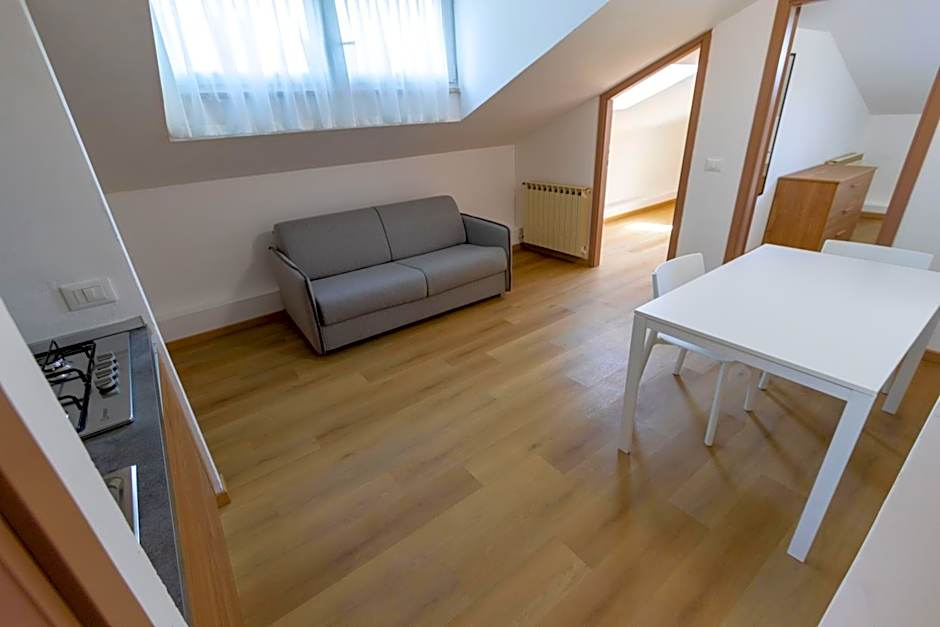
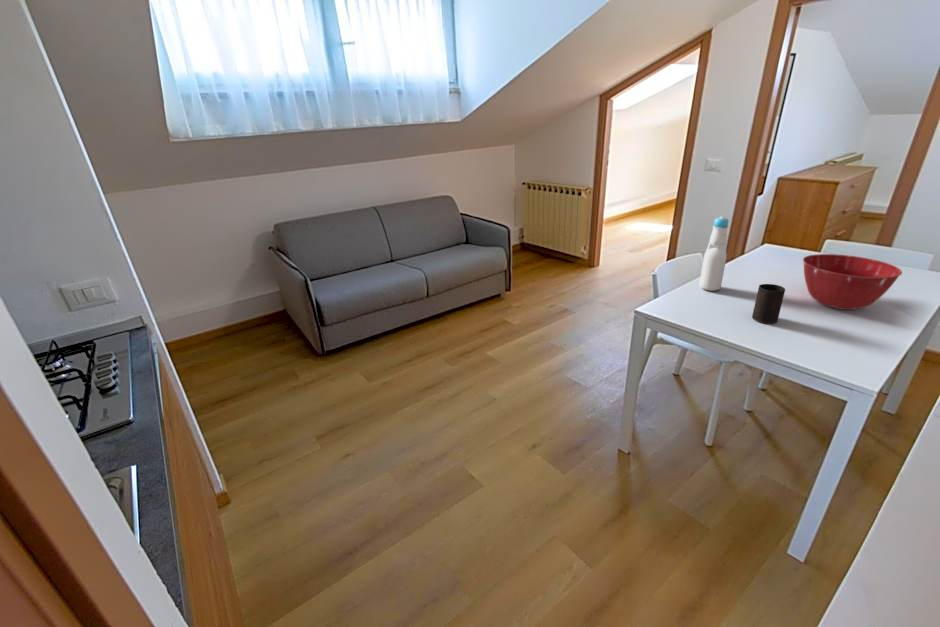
+ bottle [698,216,730,292]
+ cup [751,283,786,324]
+ mixing bowl [802,253,903,311]
